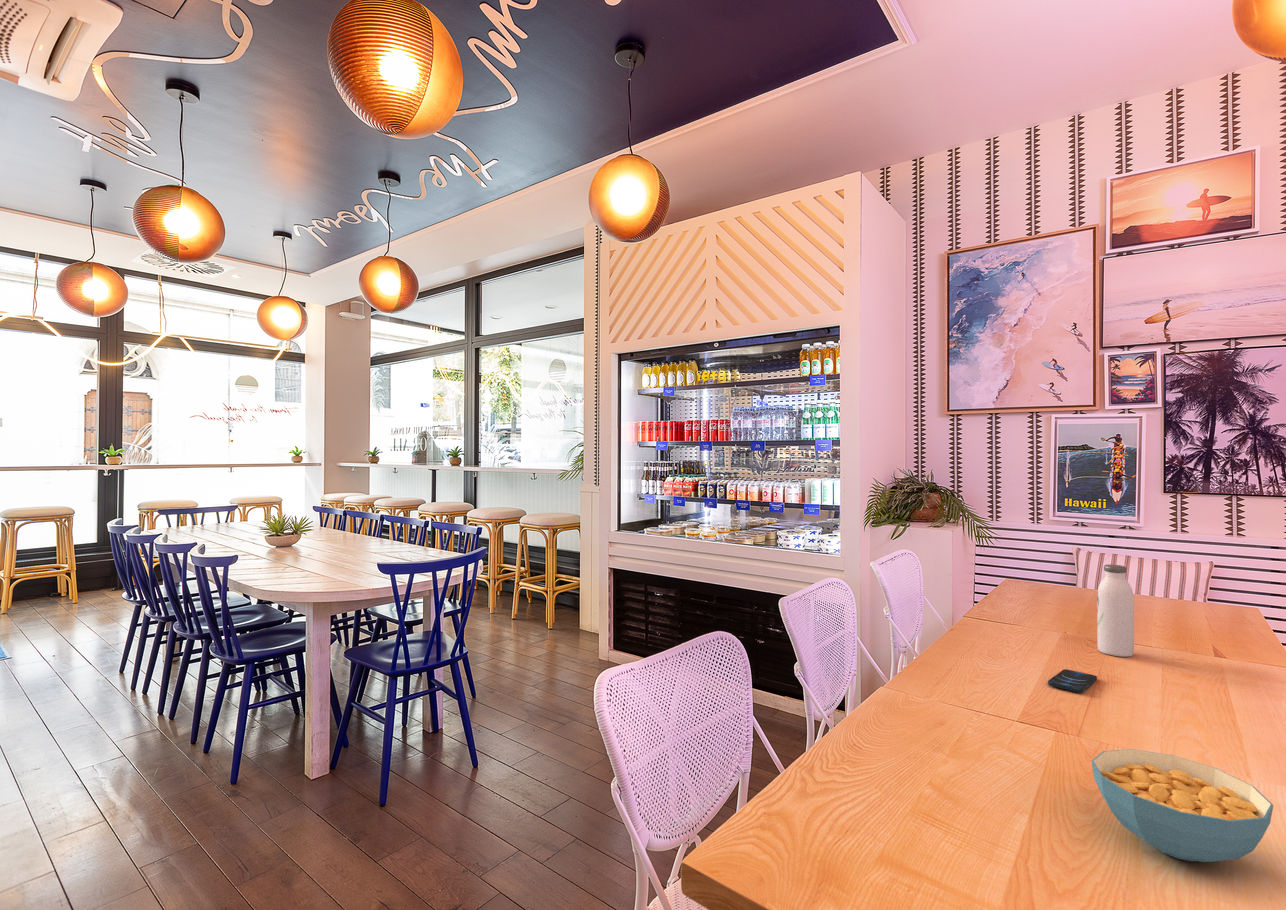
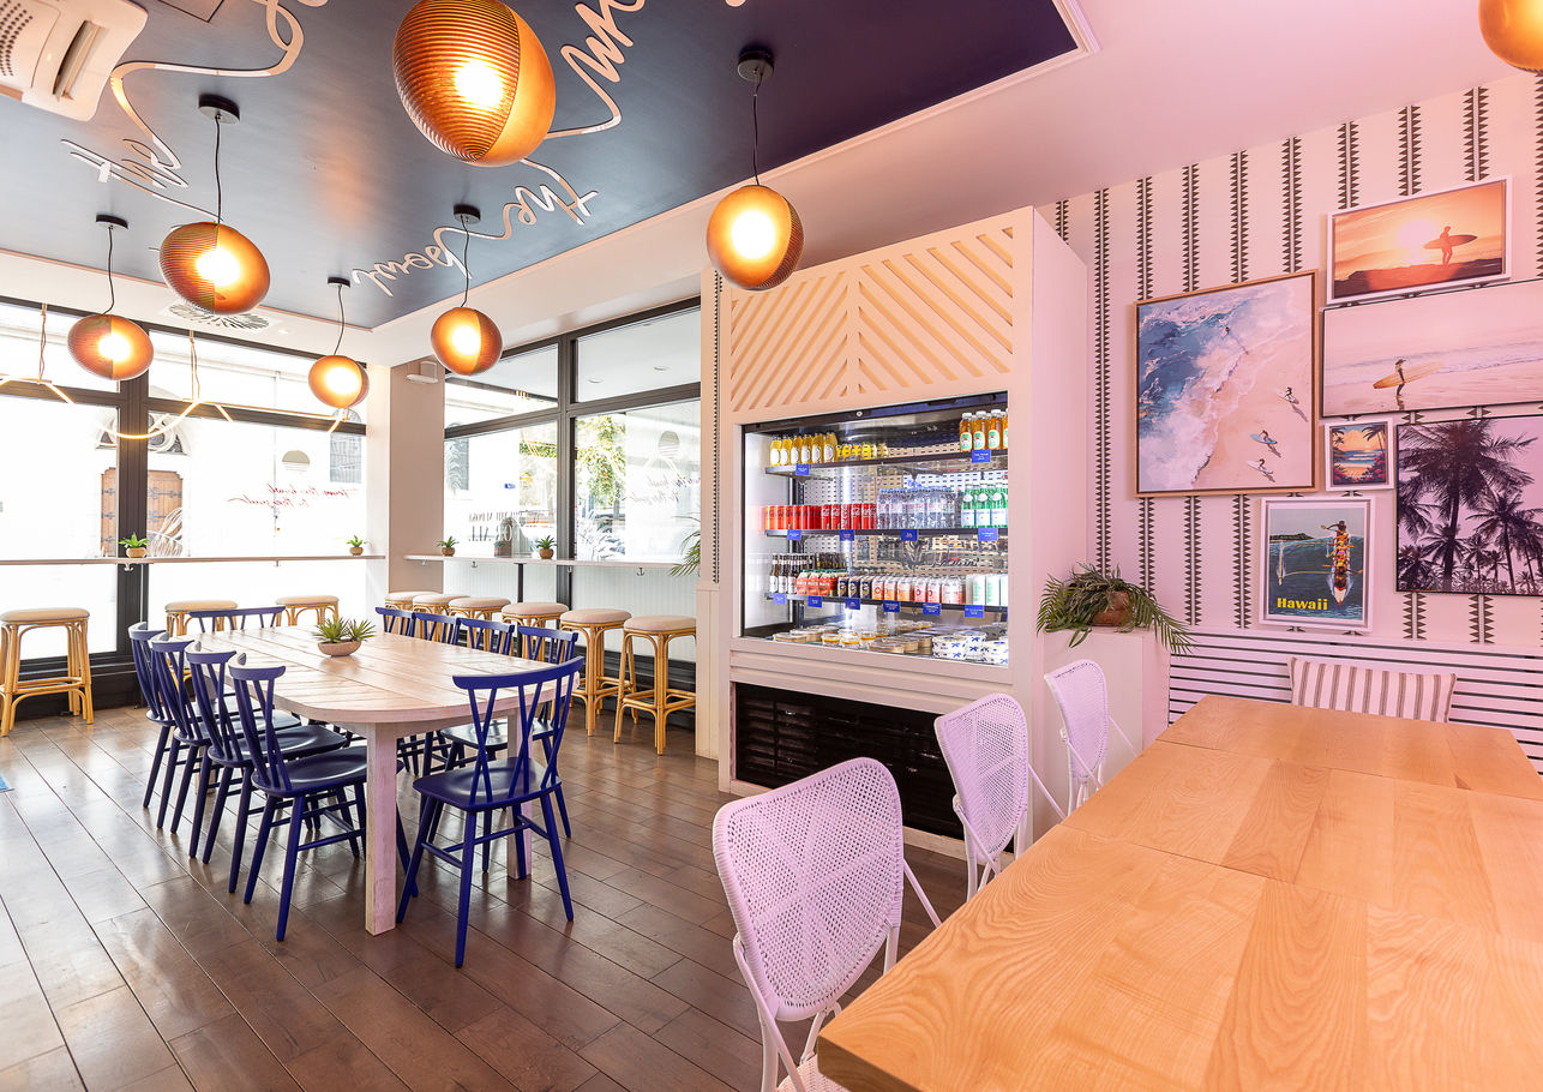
- cereal bowl [1091,748,1274,863]
- smartphone [1047,668,1098,693]
- water bottle [1096,564,1135,658]
